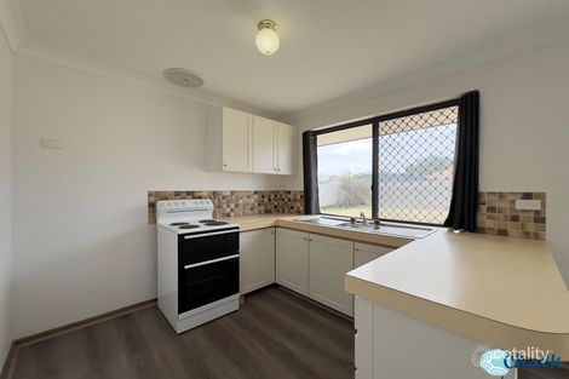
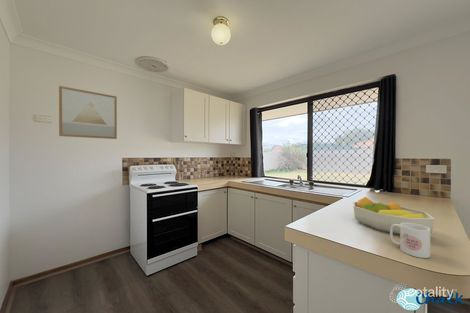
+ fruit bowl [352,196,436,236]
+ wall art [58,85,118,140]
+ mug [389,223,431,259]
